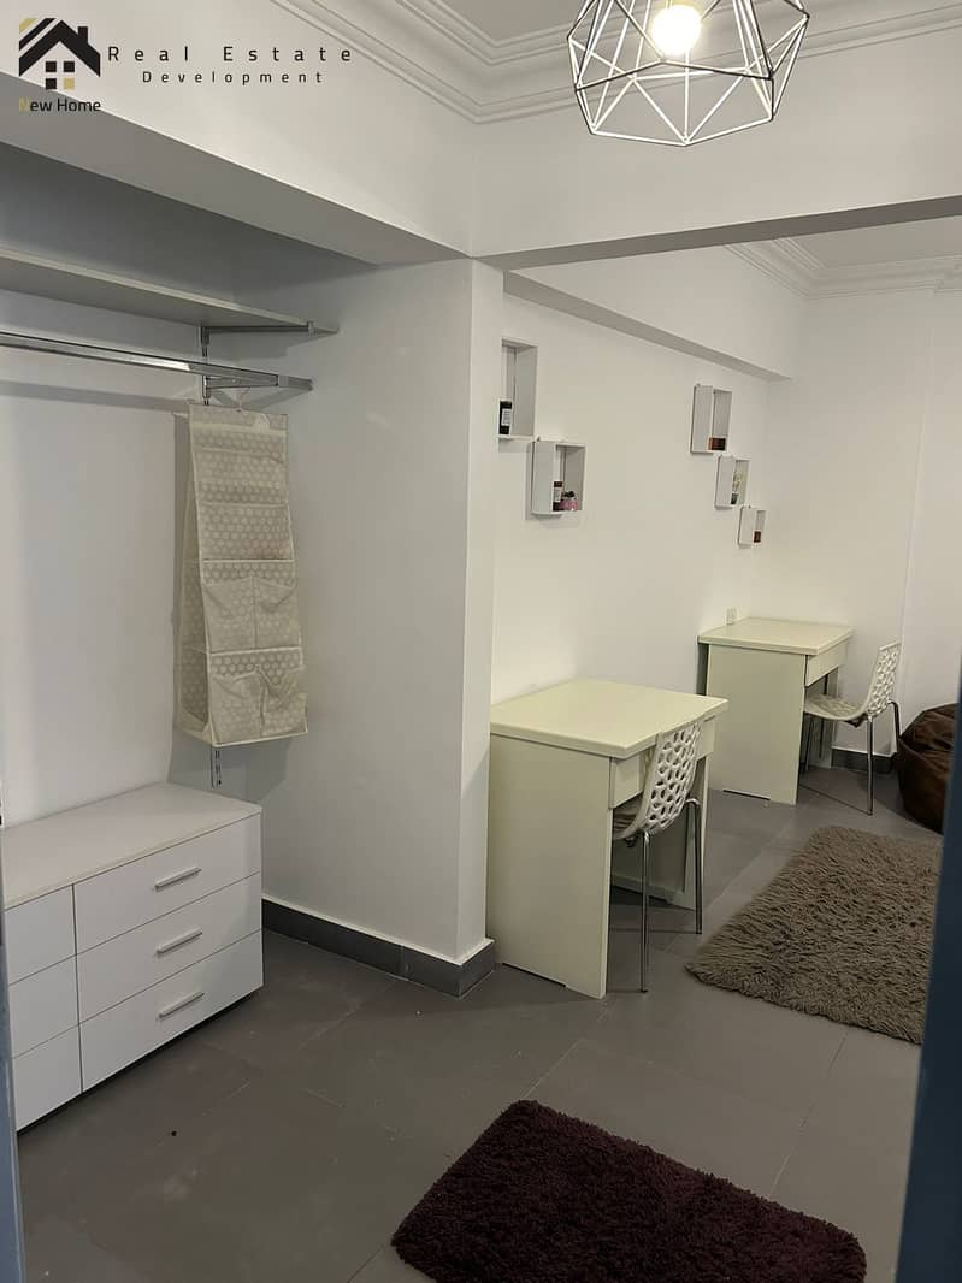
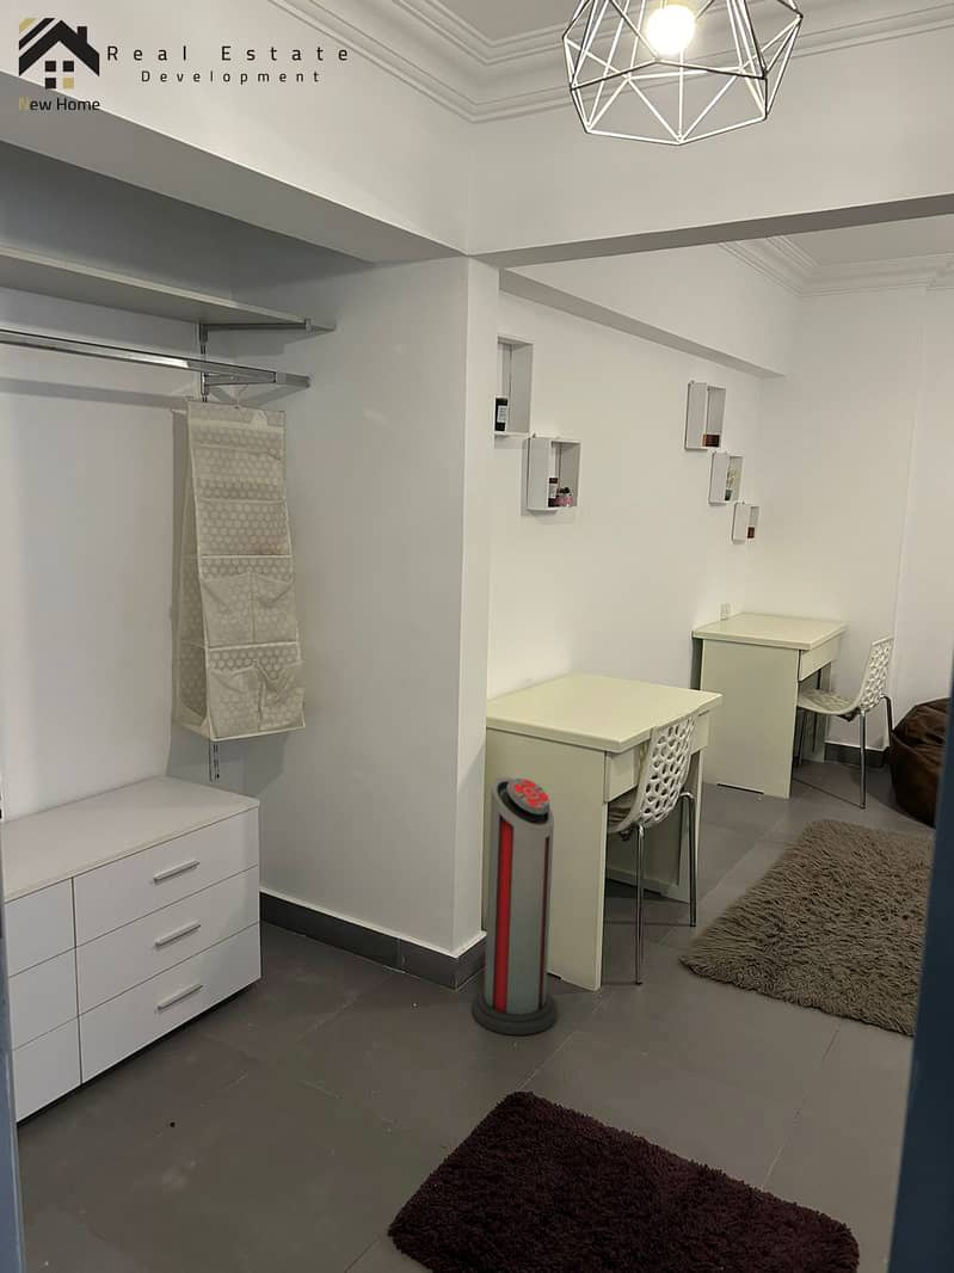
+ air purifier [470,776,559,1035]
